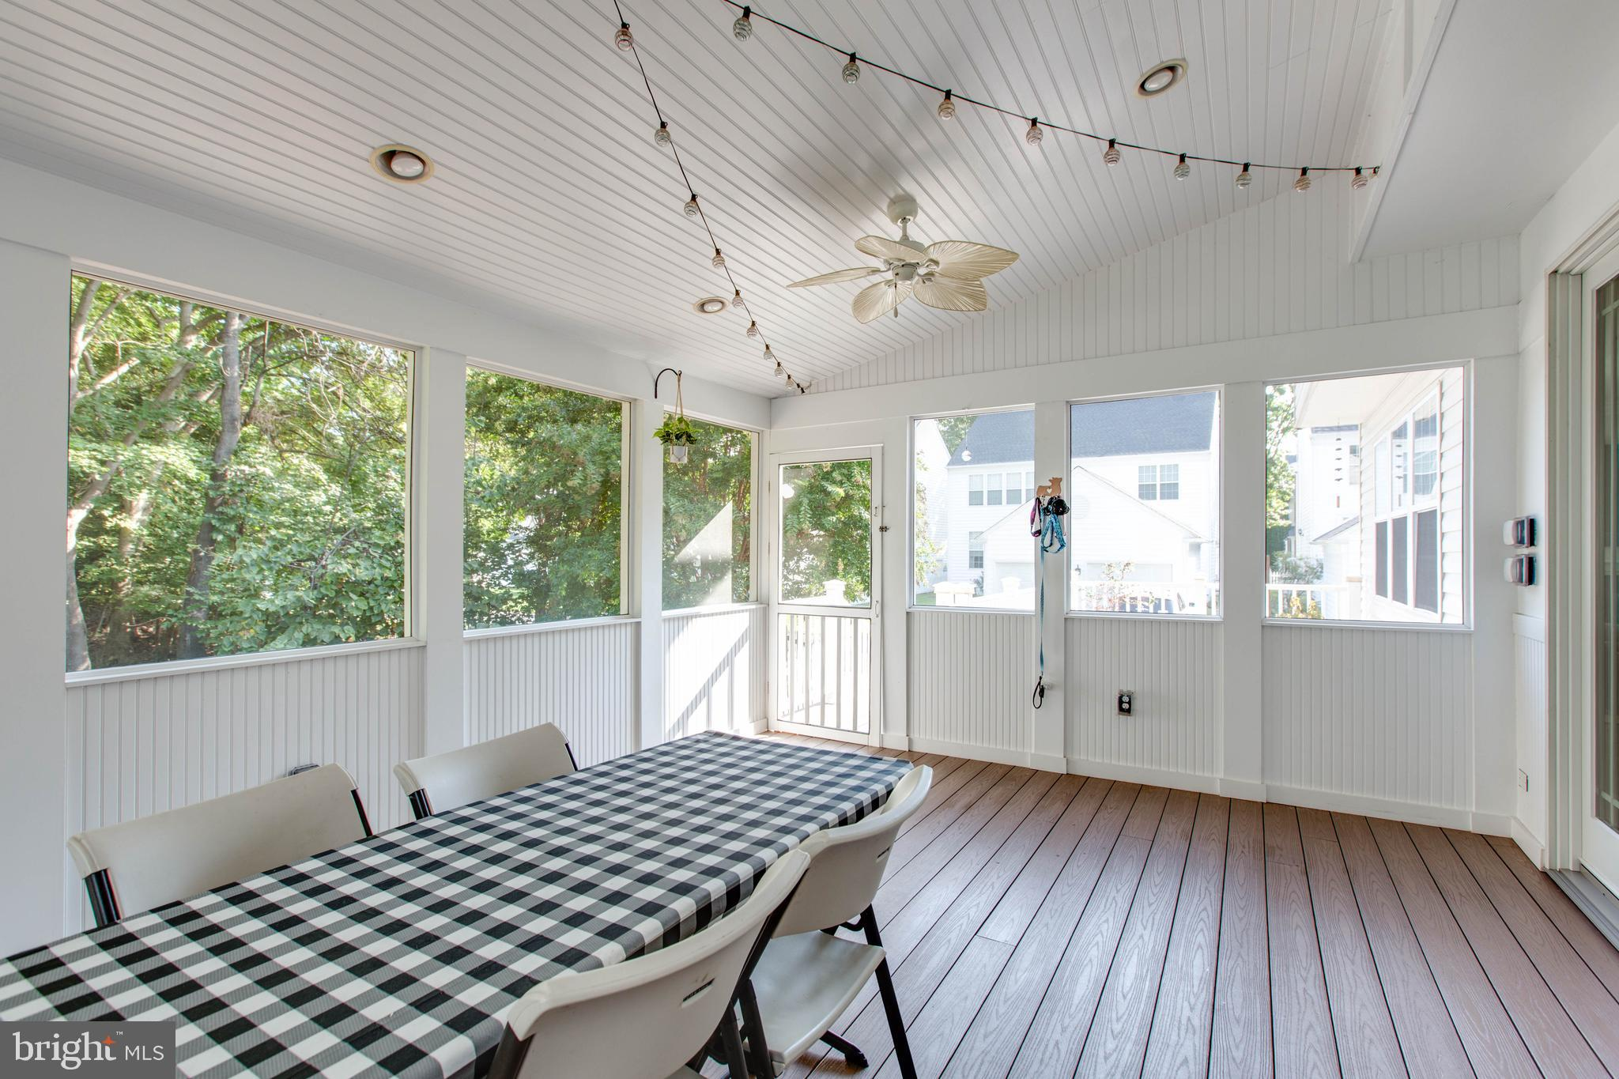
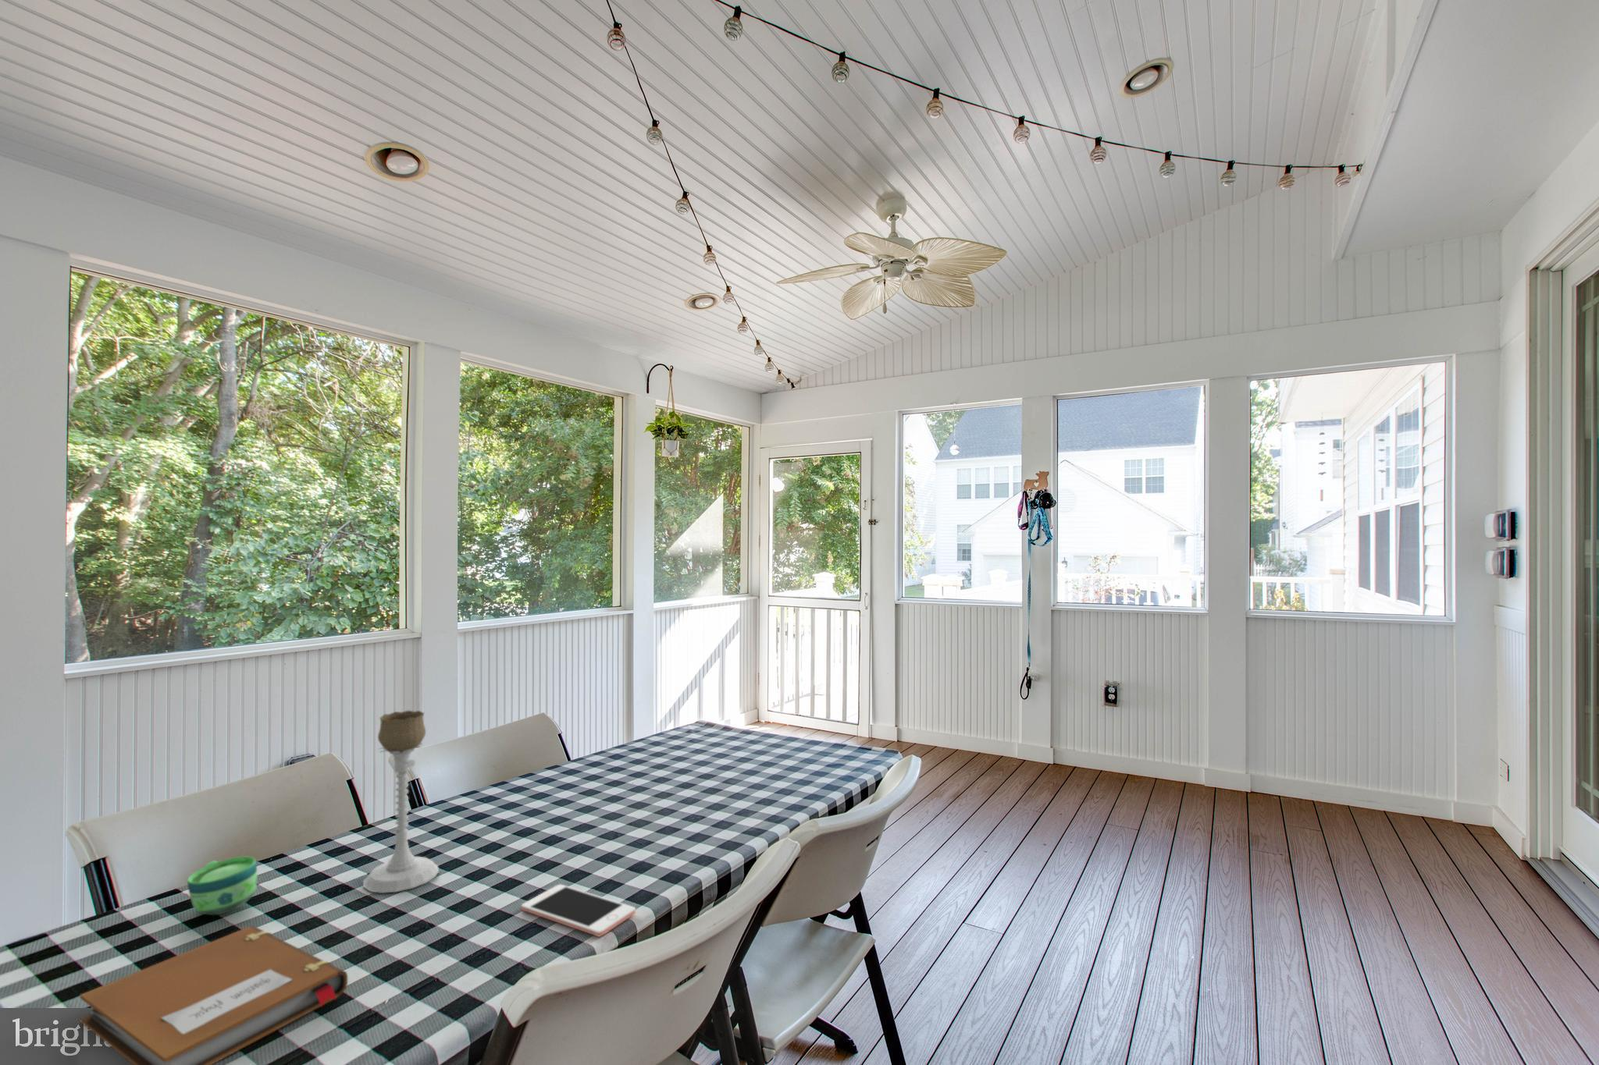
+ notebook [78,926,348,1065]
+ cup [187,856,258,916]
+ cell phone [521,884,636,938]
+ candle holder [363,710,440,894]
